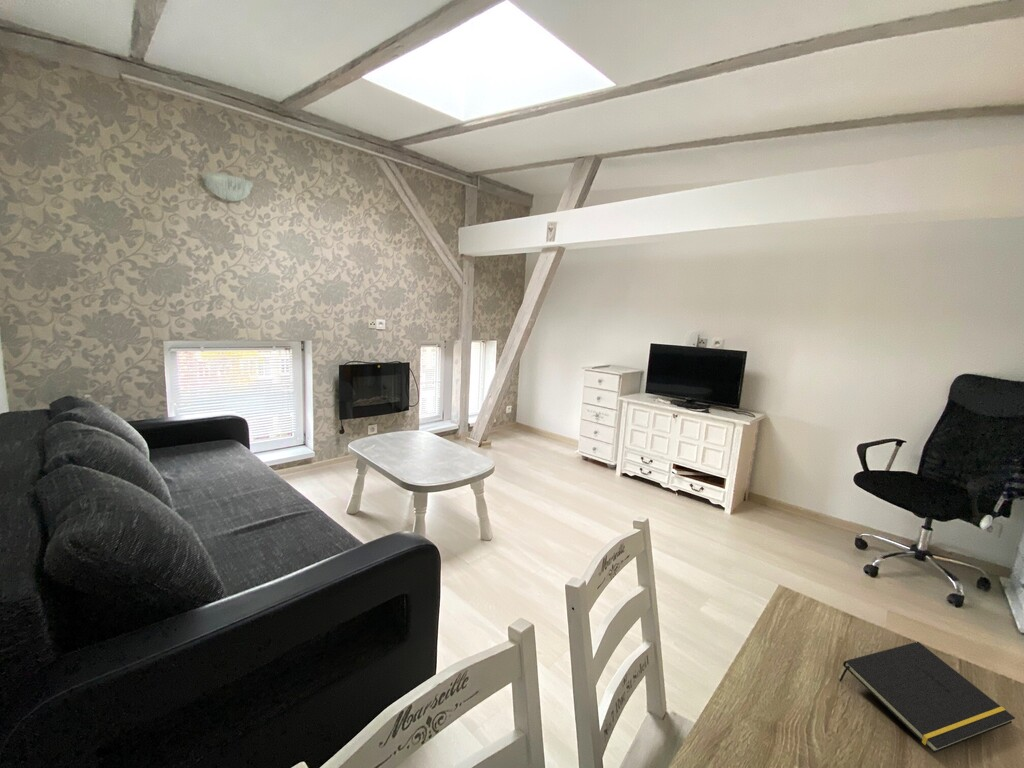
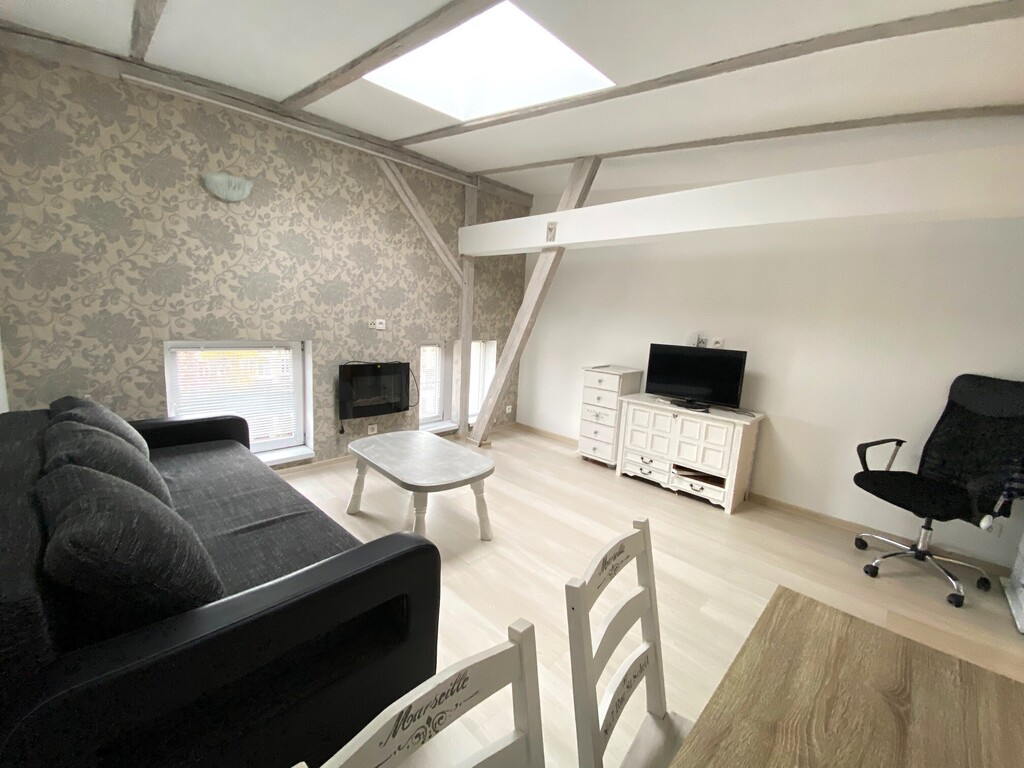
- notepad [838,641,1016,754]
